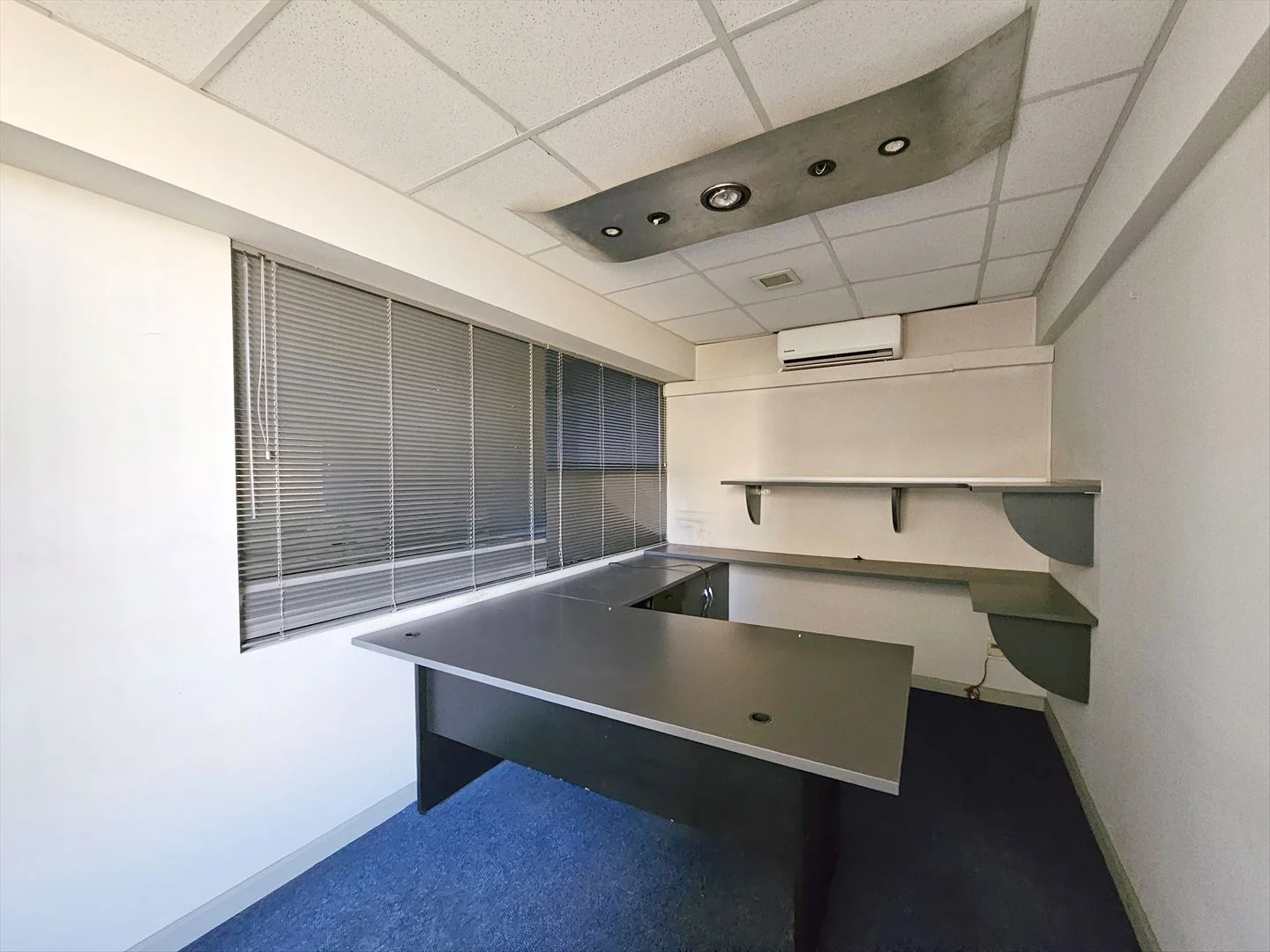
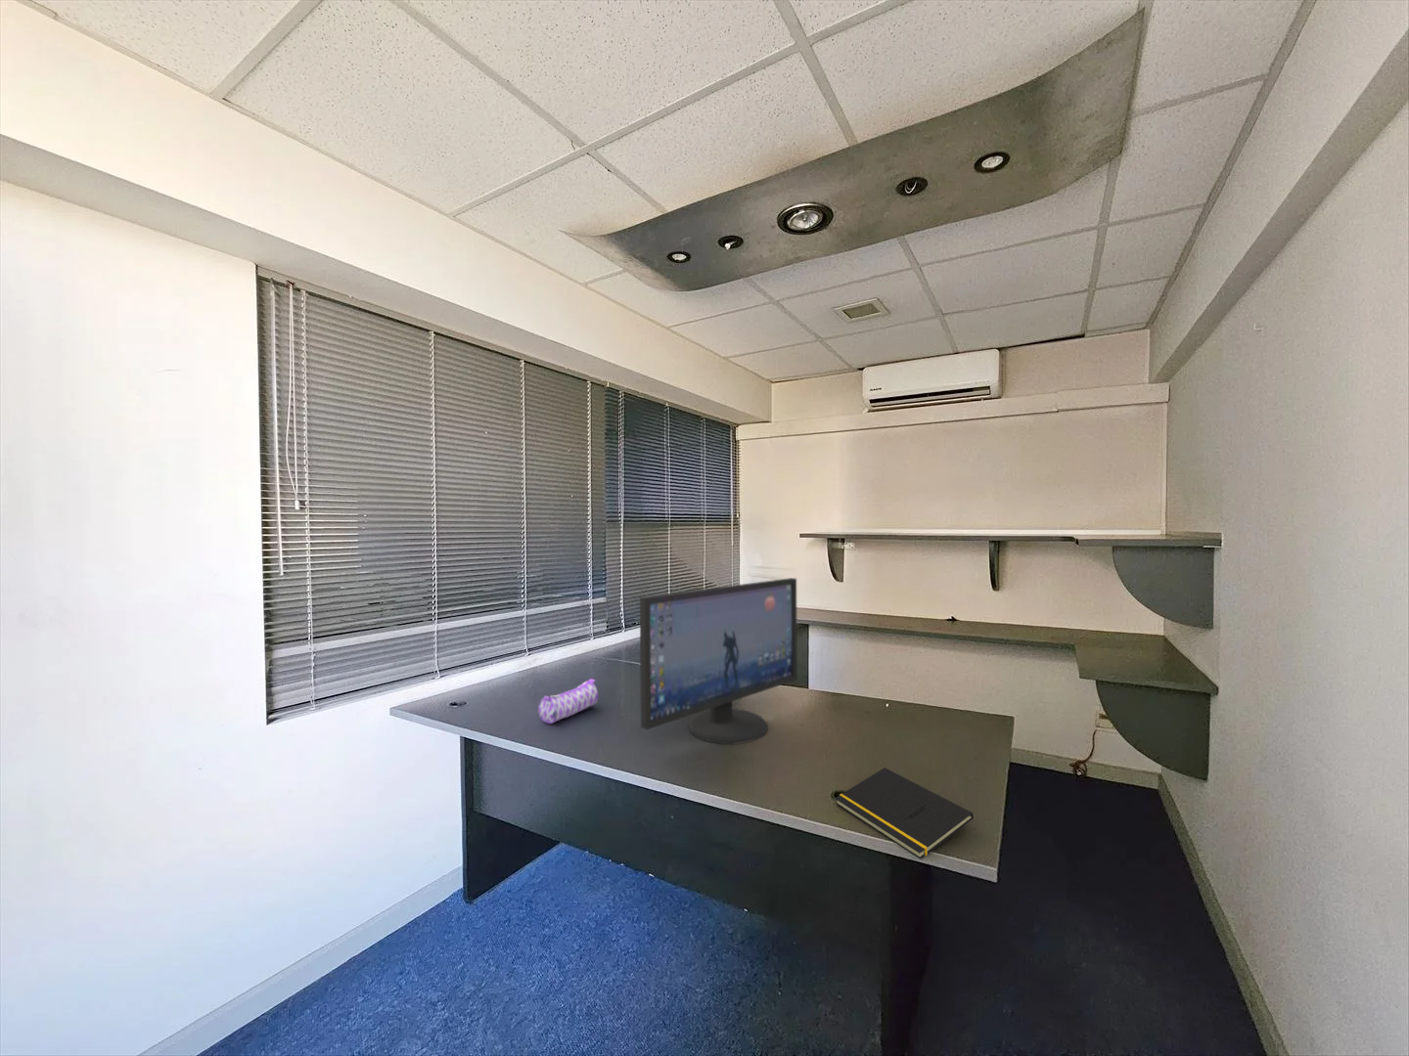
+ notepad [833,766,974,860]
+ computer monitor [639,577,799,745]
+ pencil case [537,678,599,724]
